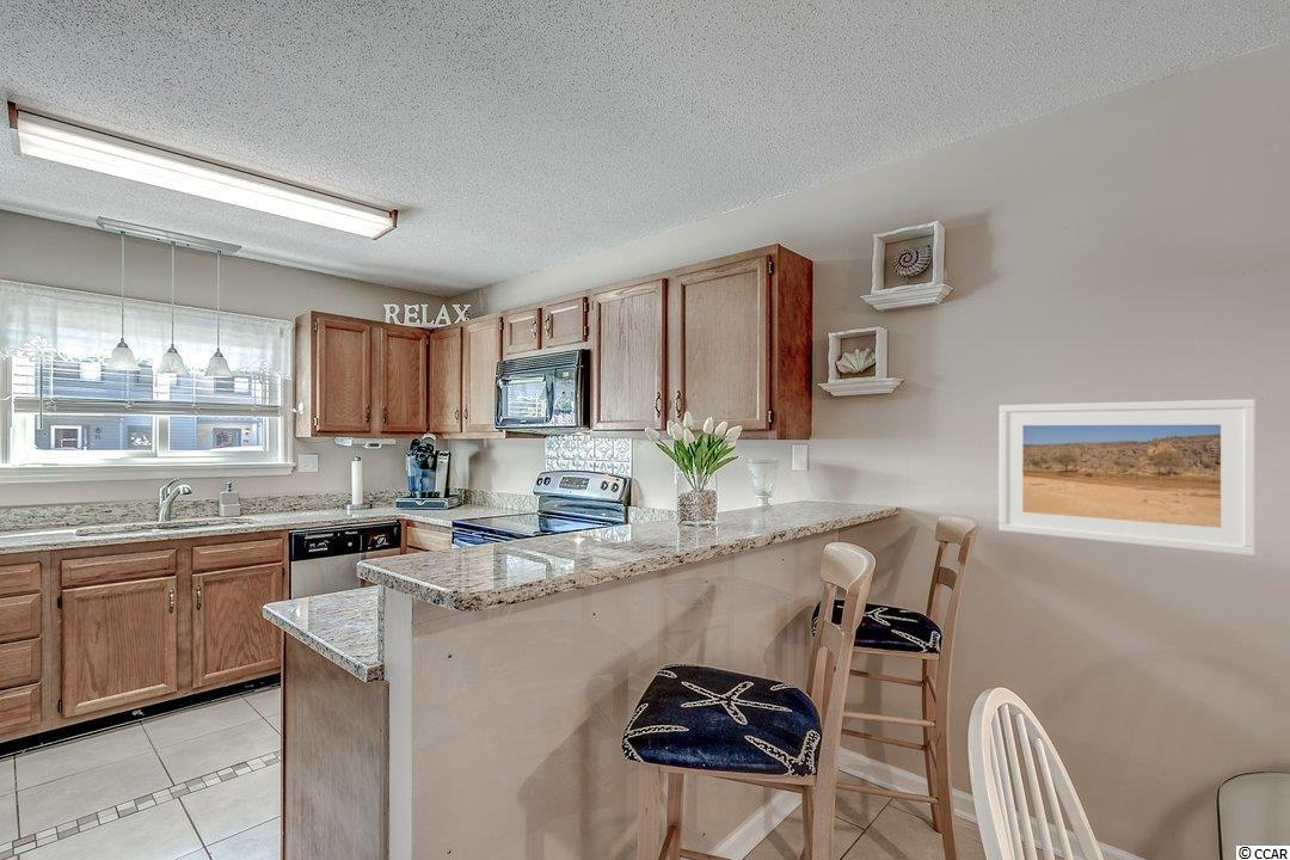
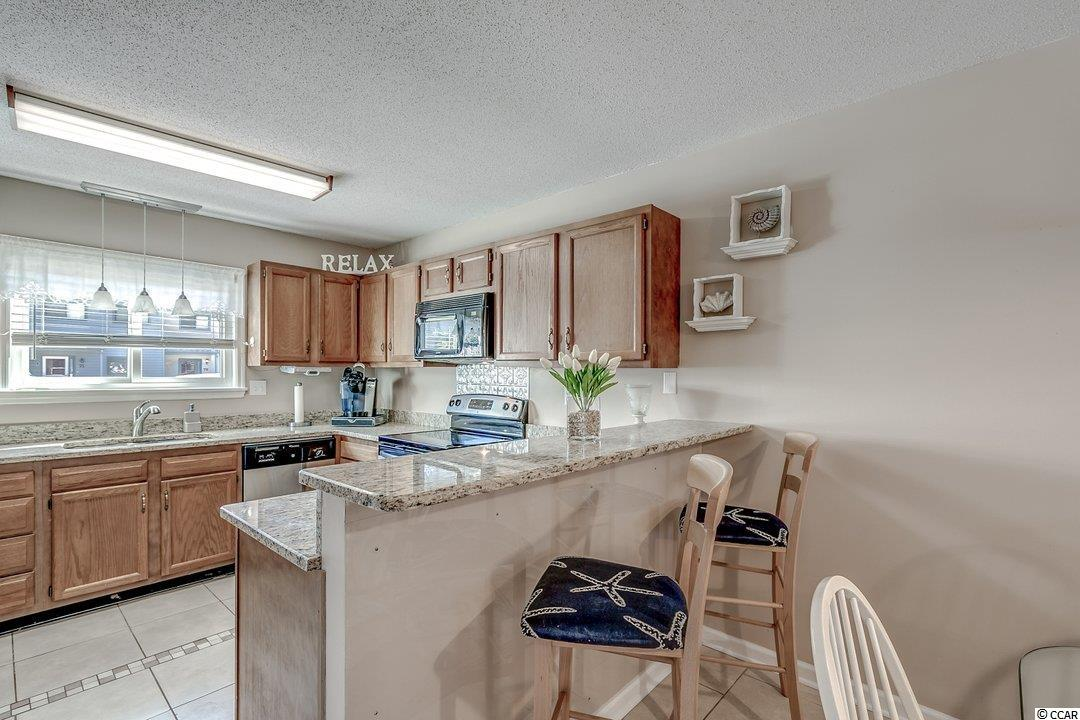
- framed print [999,398,1257,557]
